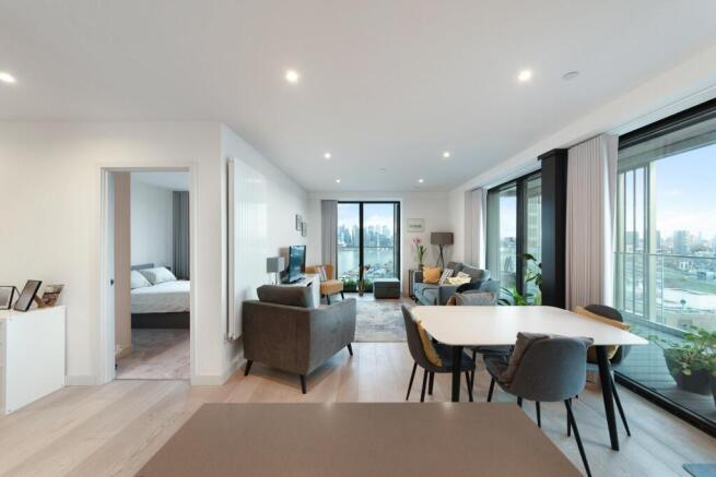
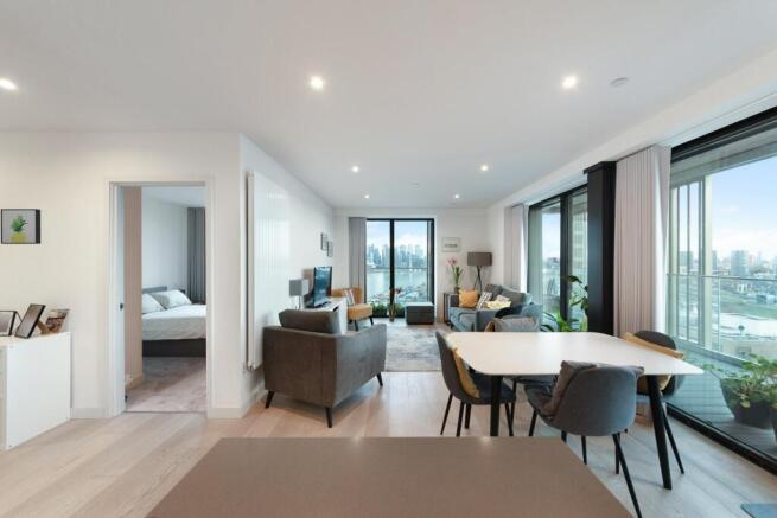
+ wall art [0,207,42,245]
